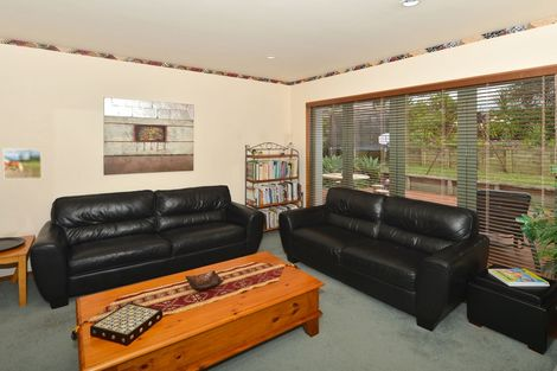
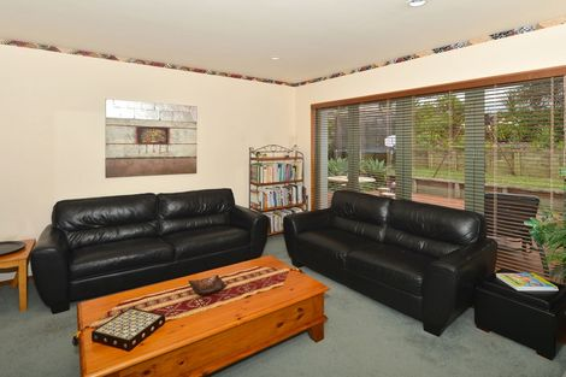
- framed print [2,147,43,180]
